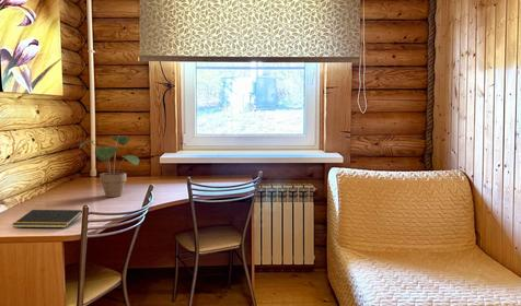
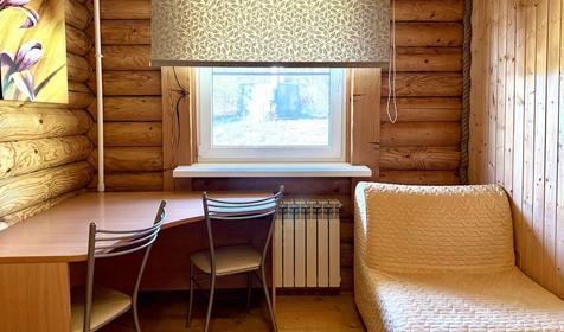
- potted plant [79,134,140,198]
- notepad [11,209,83,228]
